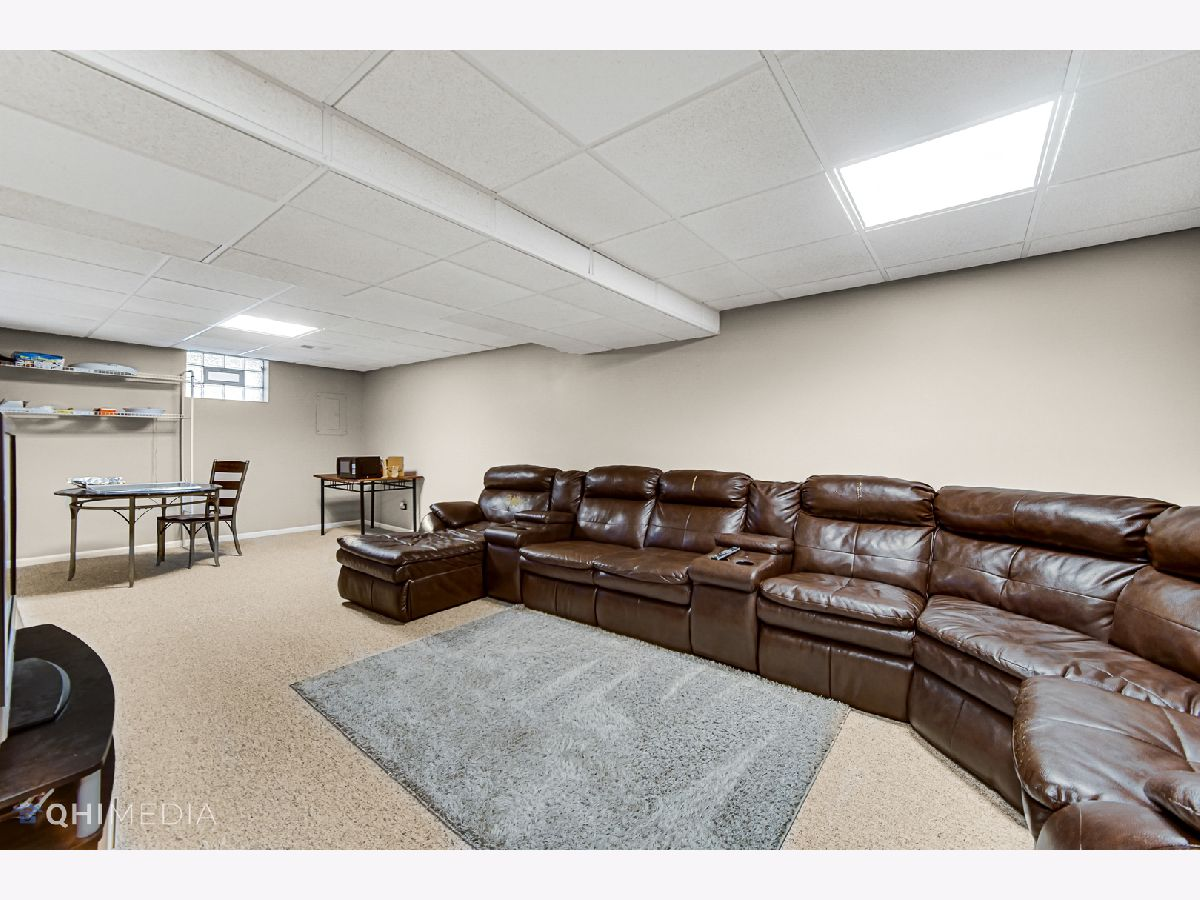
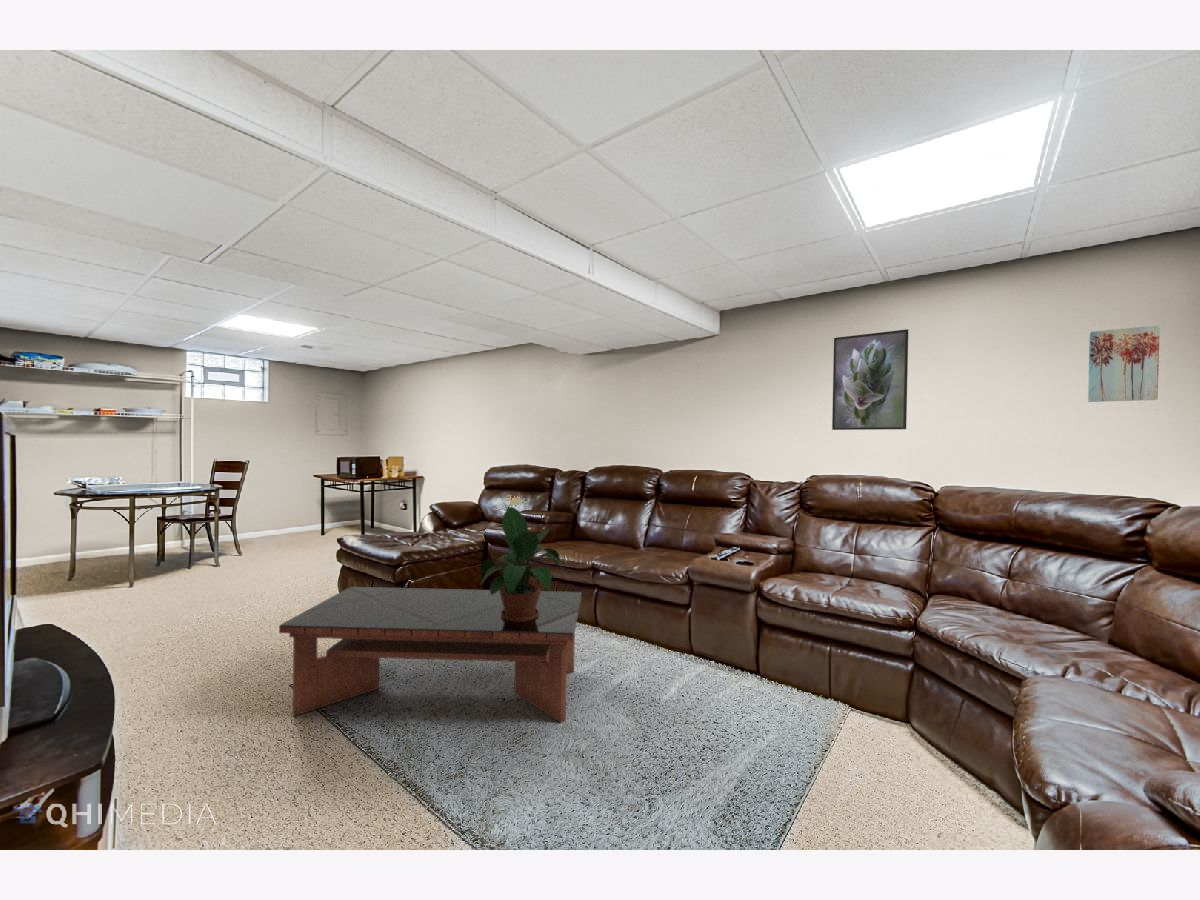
+ coffee table [278,586,583,724]
+ wall art [1087,324,1161,403]
+ potted plant [479,506,566,621]
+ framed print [831,328,909,431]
